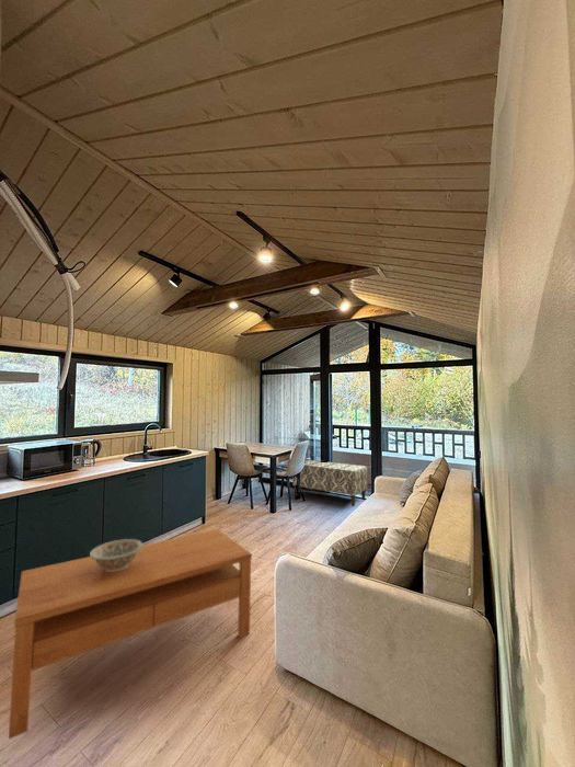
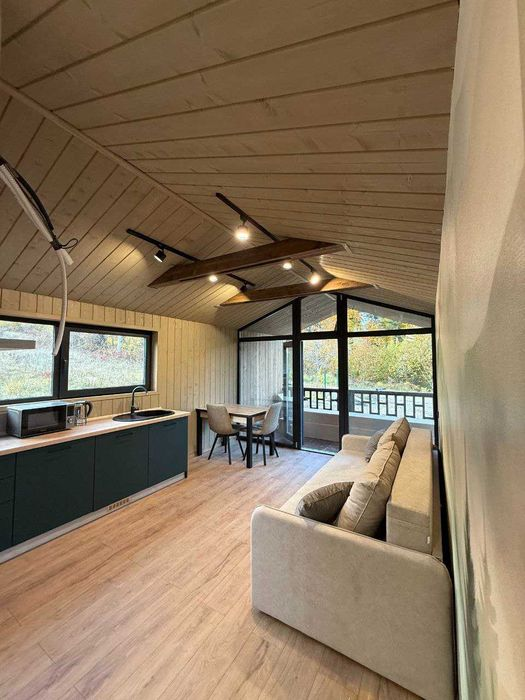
- coffee table [8,528,253,741]
- bench [292,459,368,507]
- decorative bowl [89,538,143,572]
